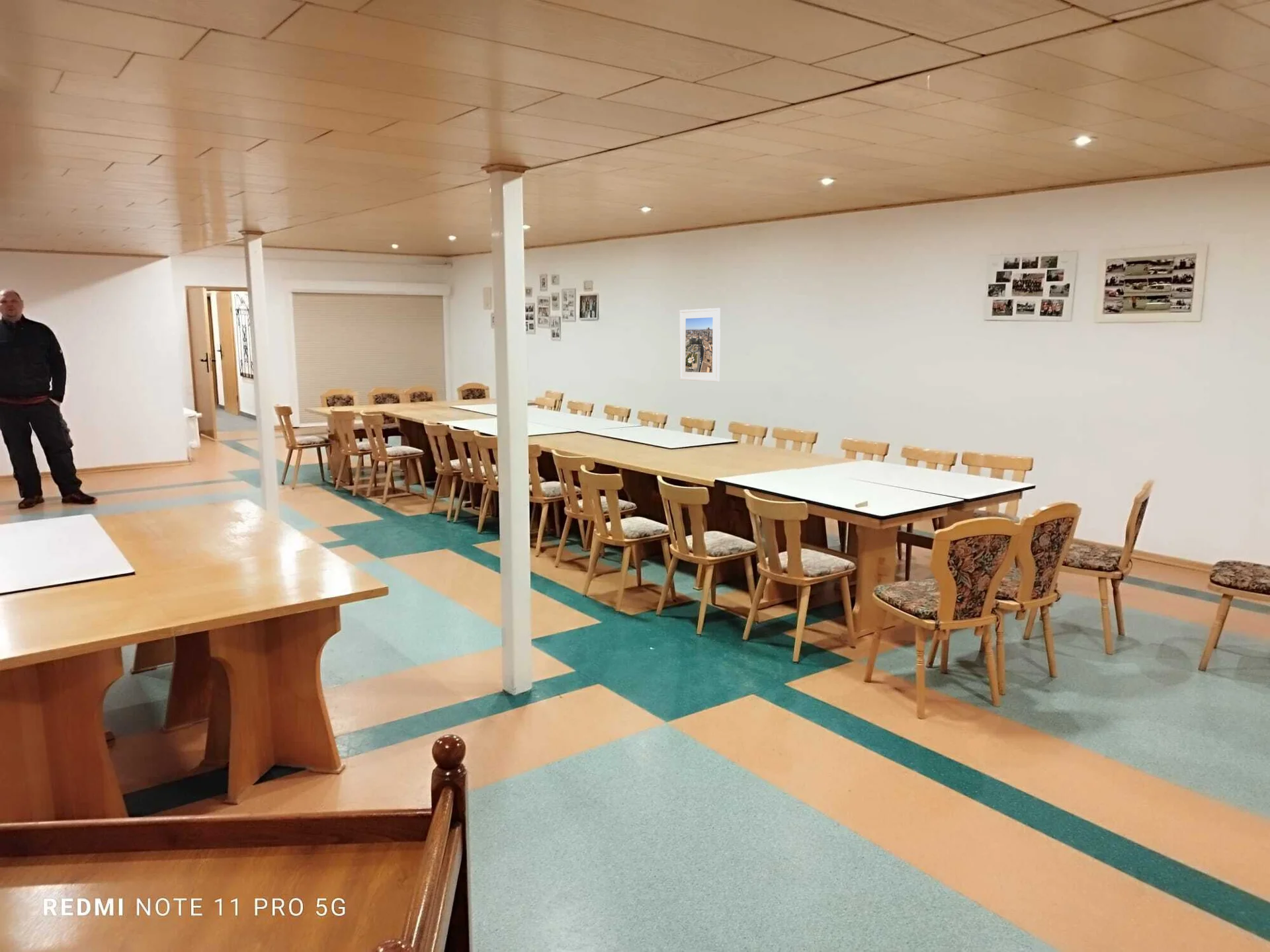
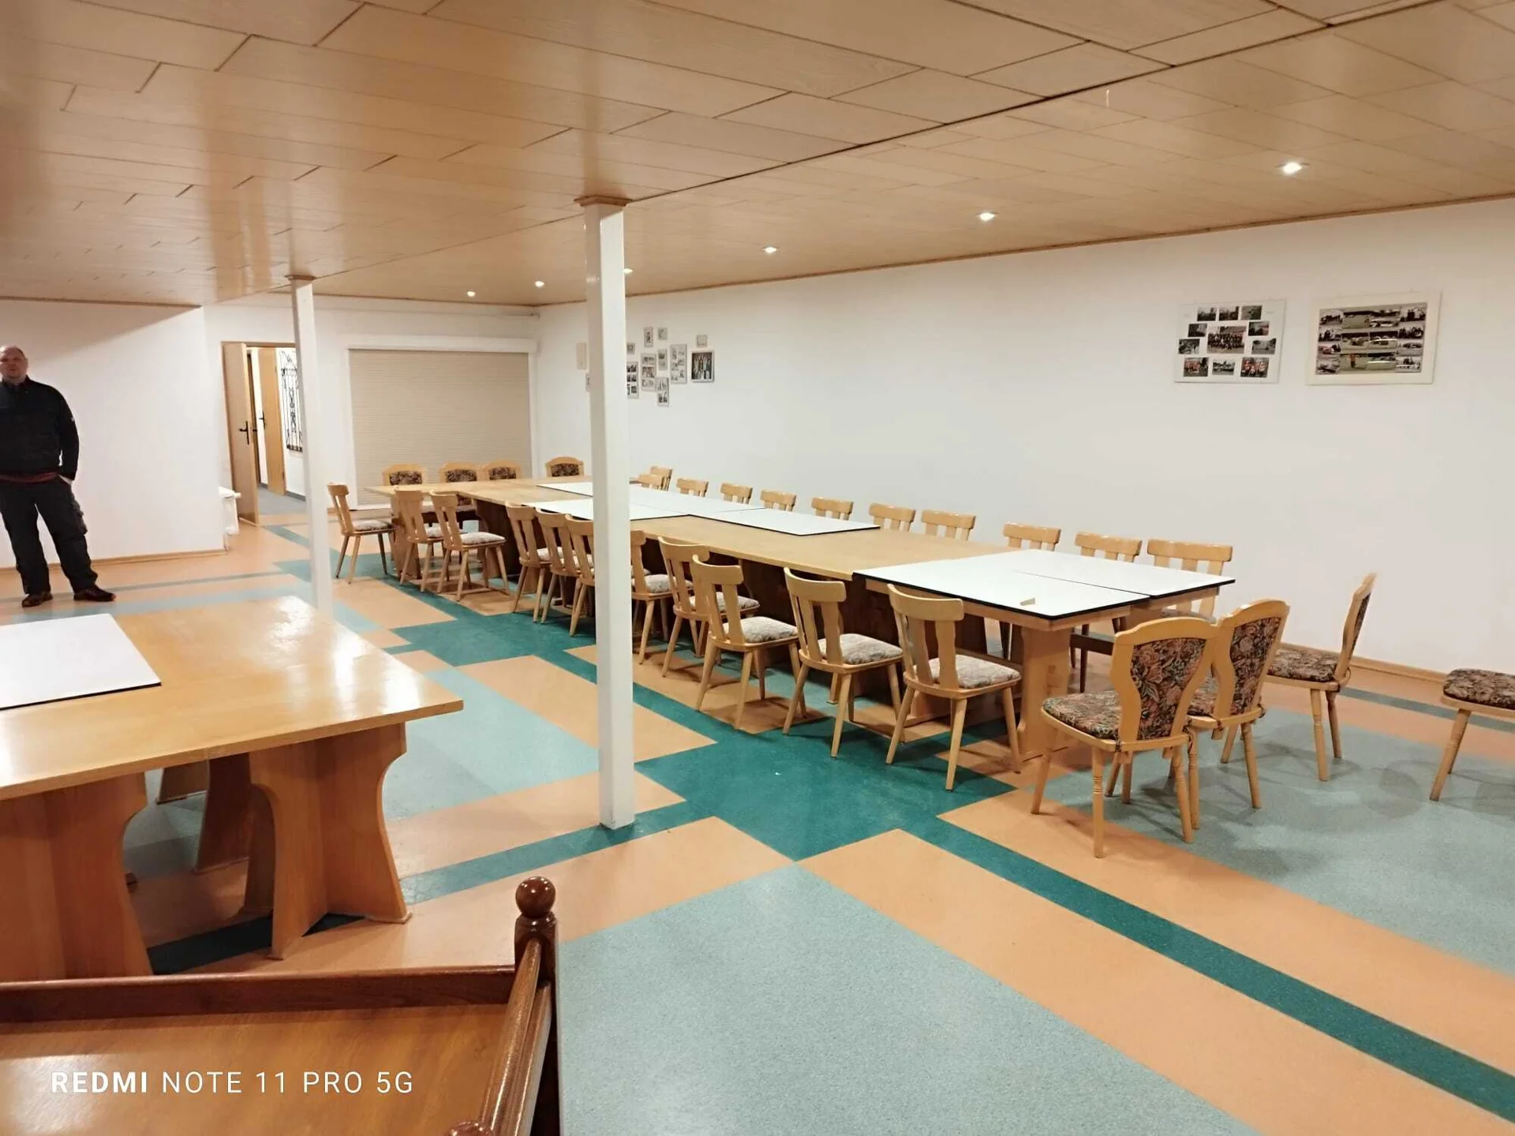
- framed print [679,307,721,382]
